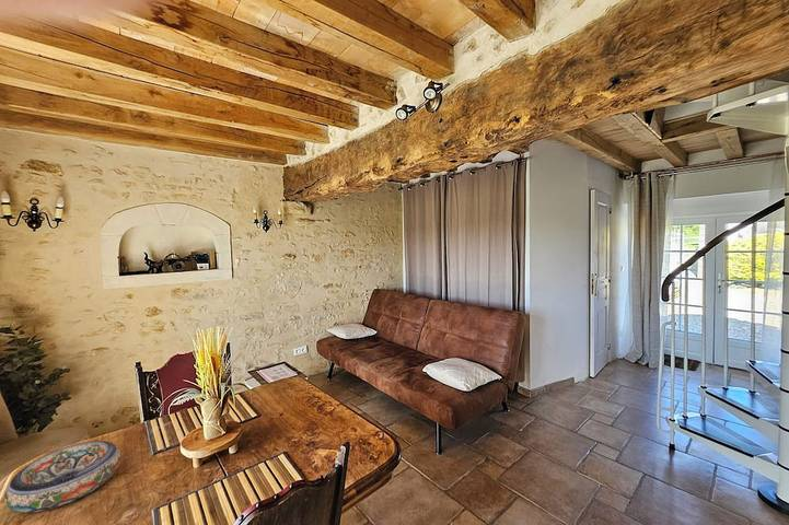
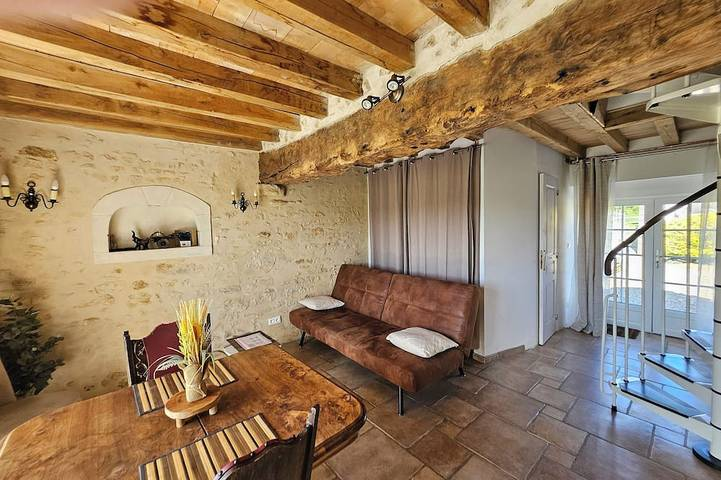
- bowl [3,440,121,514]
